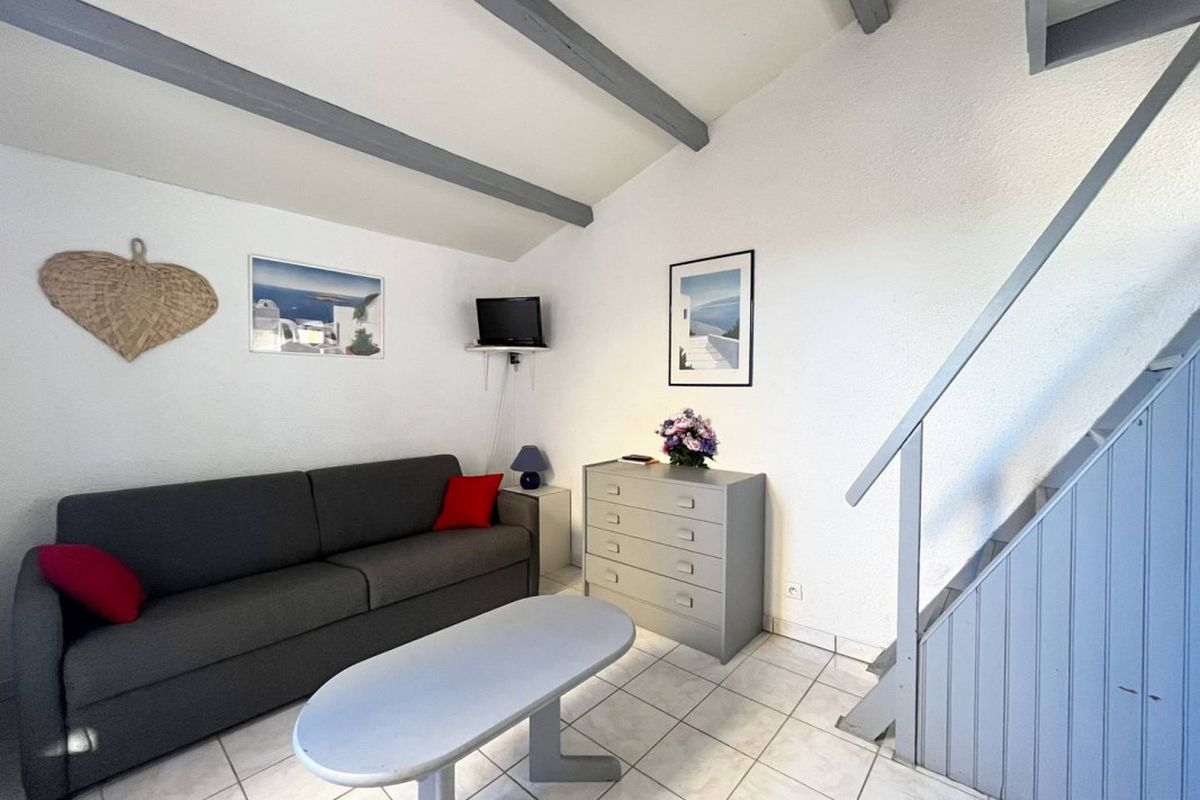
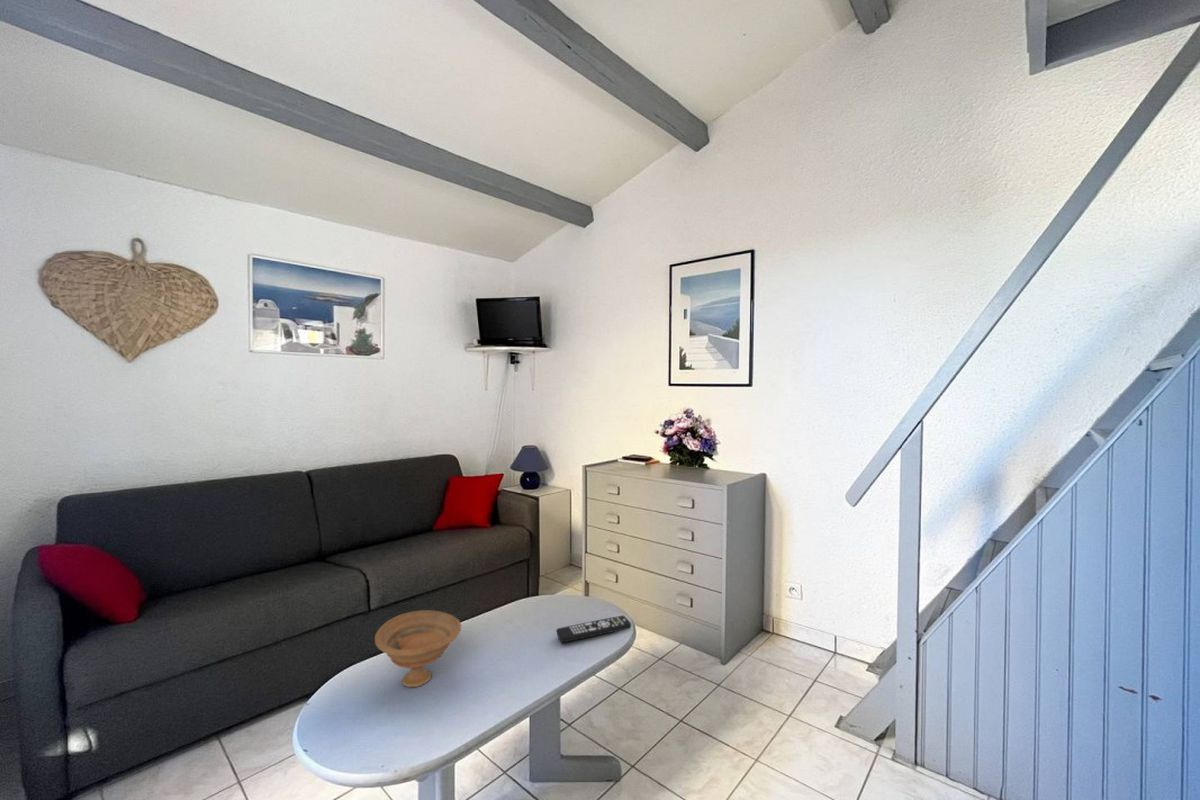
+ bowl [374,609,462,688]
+ remote control [556,615,632,643]
